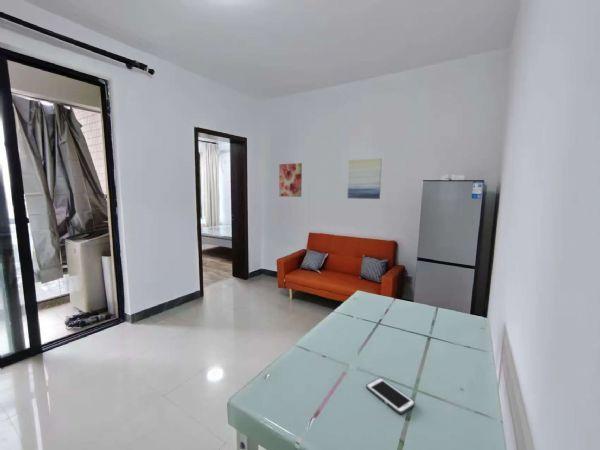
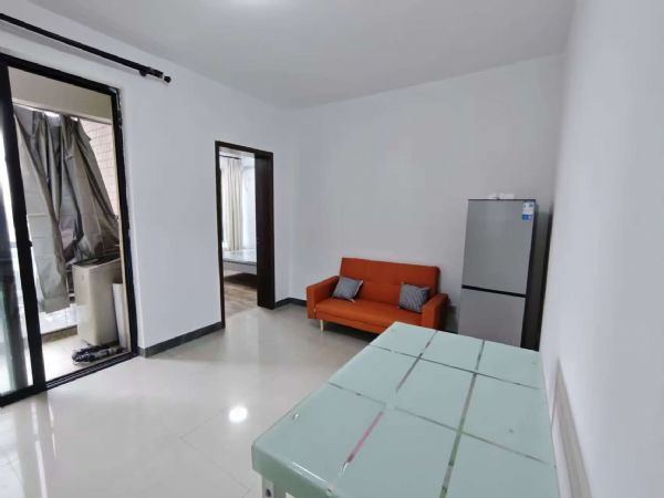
- wall art [347,158,383,200]
- cell phone [365,377,416,415]
- wall art [278,162,303,198]
